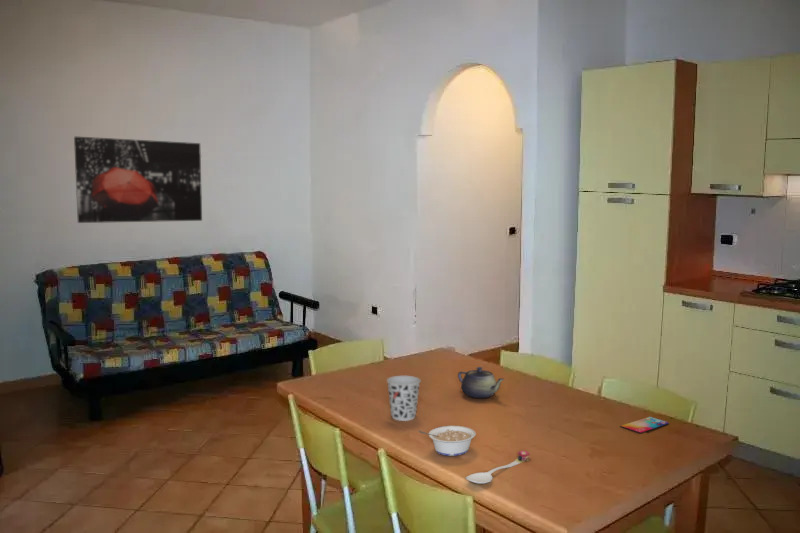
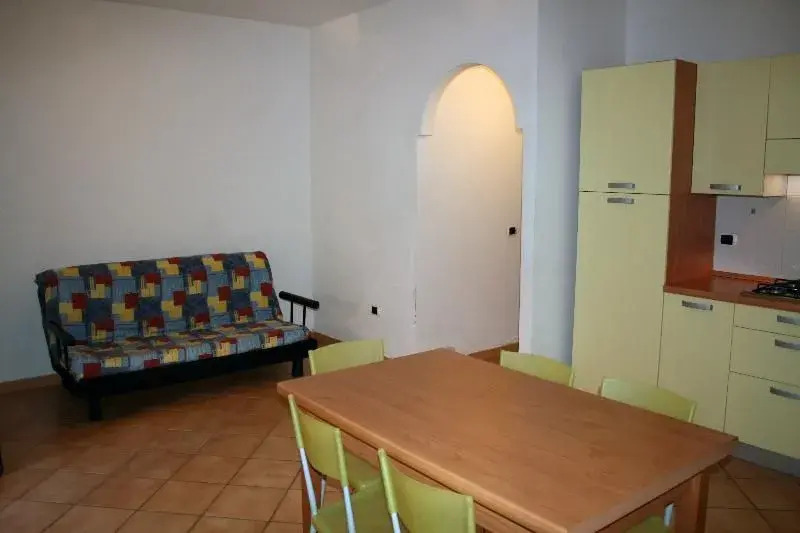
- legume [418,425,477,457]
- wall art [73,136,203,224]
- smartphone [619,416,670,435]
- spoon [465,450,531,485]
- cup [386,375,422,422]
- teapot [457,366,505,399]
